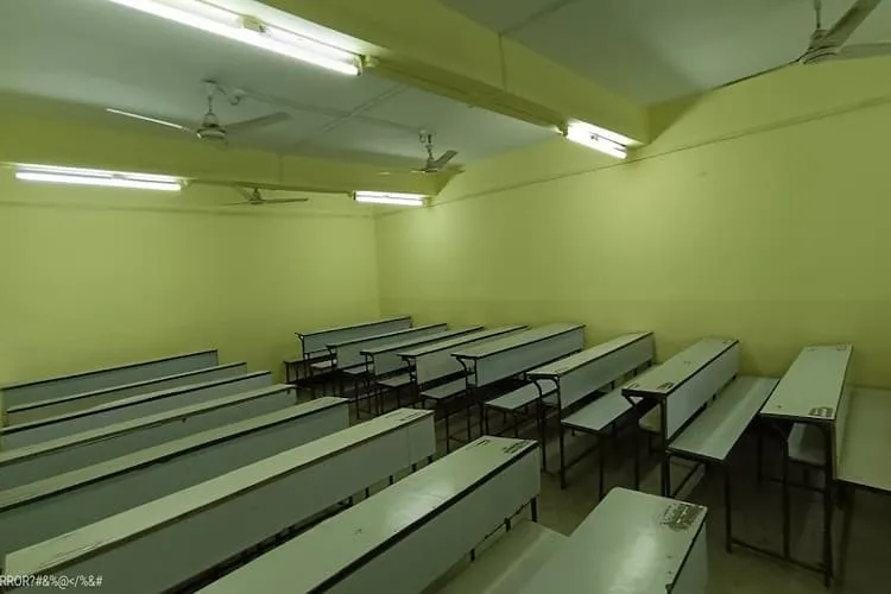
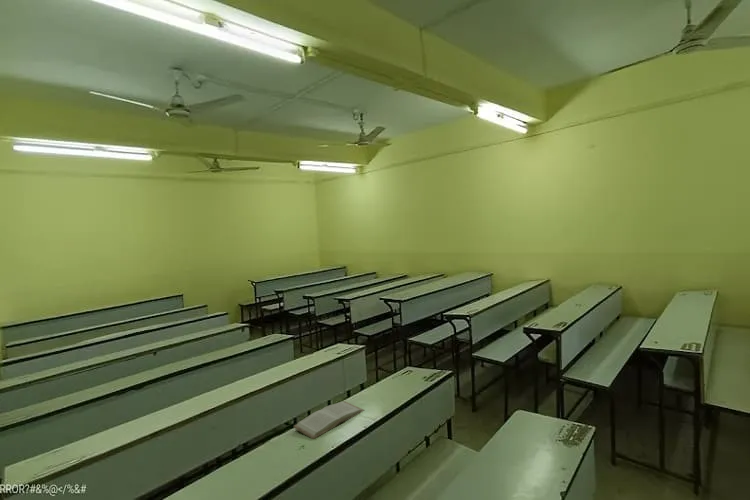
+ book [293,400,365,440]
